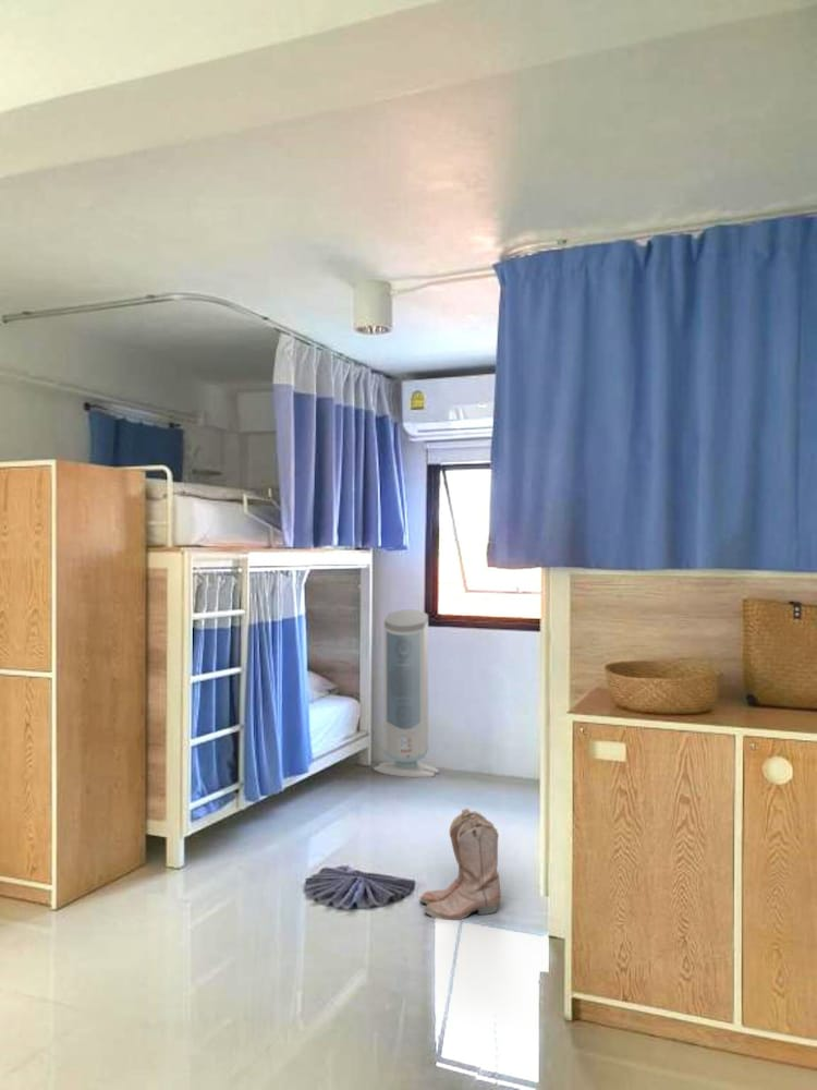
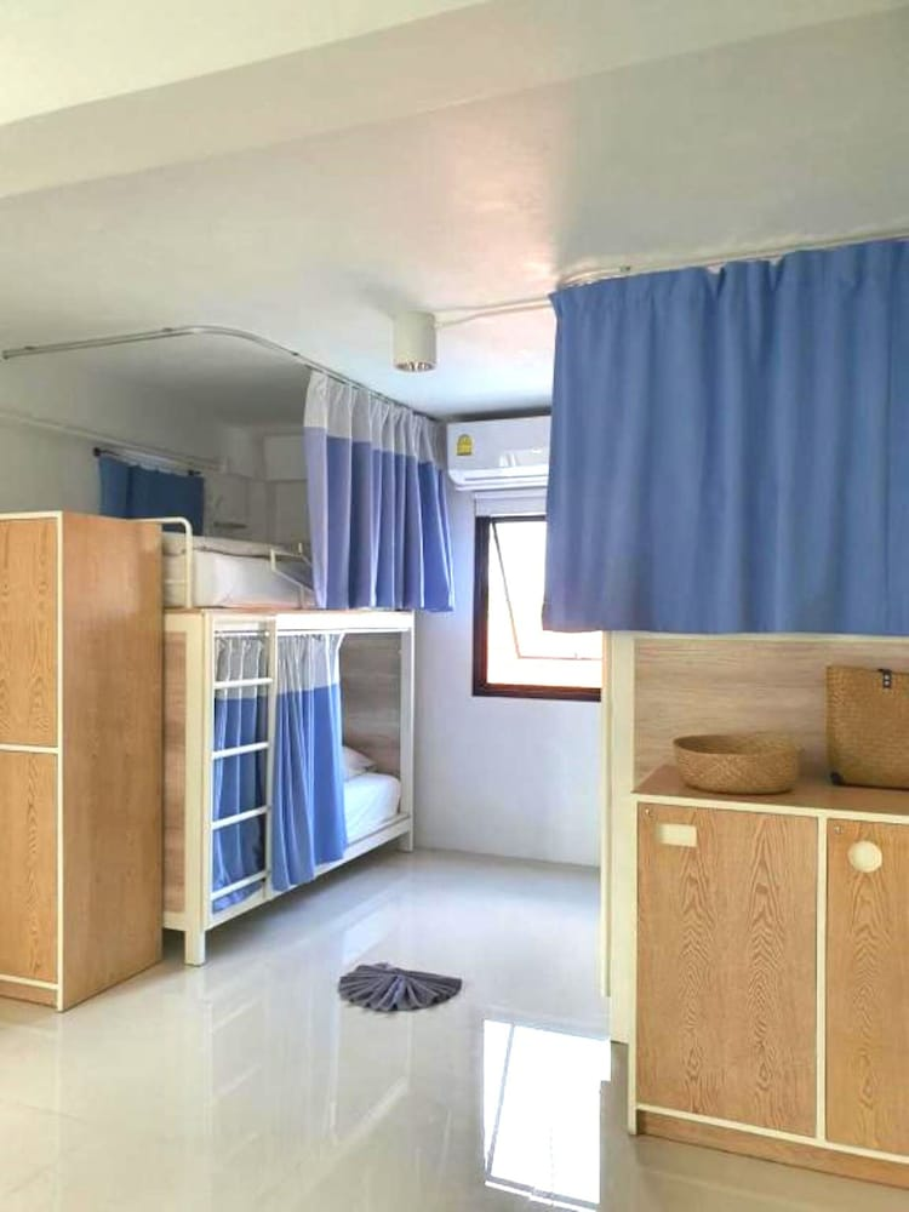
- air purifier [373,608,440,778]
- boots [419,807,501,921]
